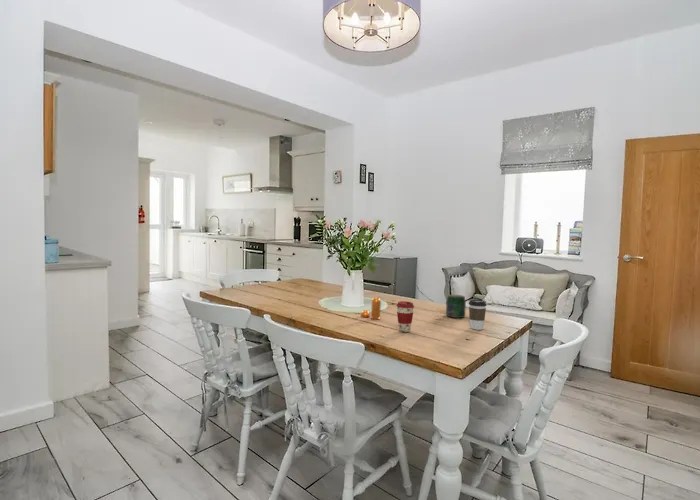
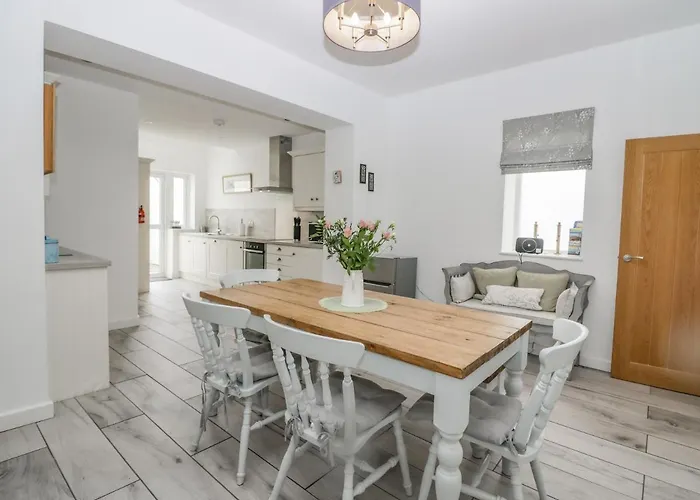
- jar [445,294,467,319]
- coffee cup [395,300,415,333]
- pepper shaker [360,296,382,320]
- coffee cup [468,298,488,331]
